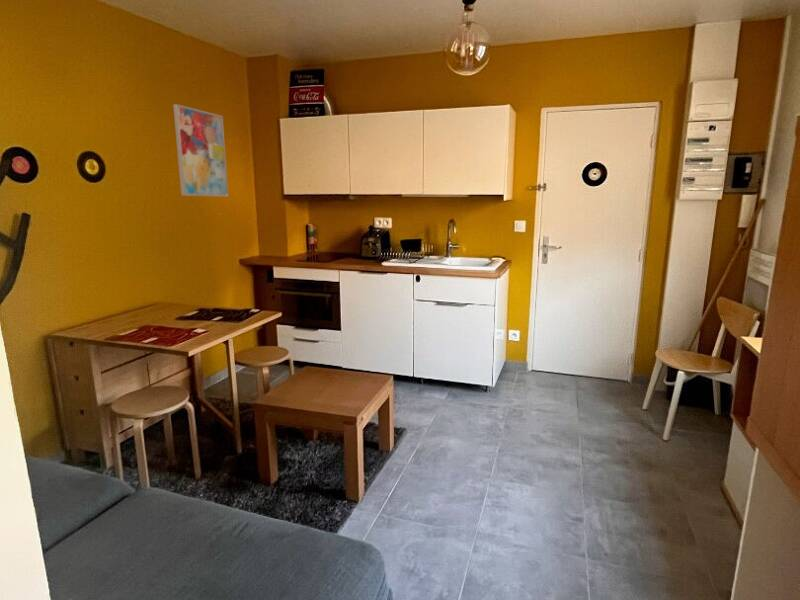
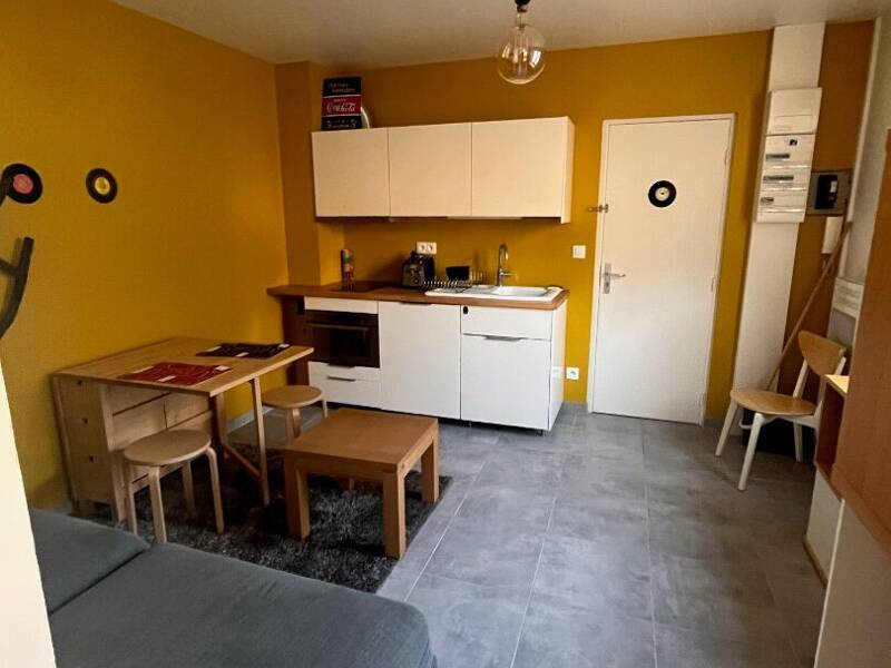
- wall art [172,103,229,198]
